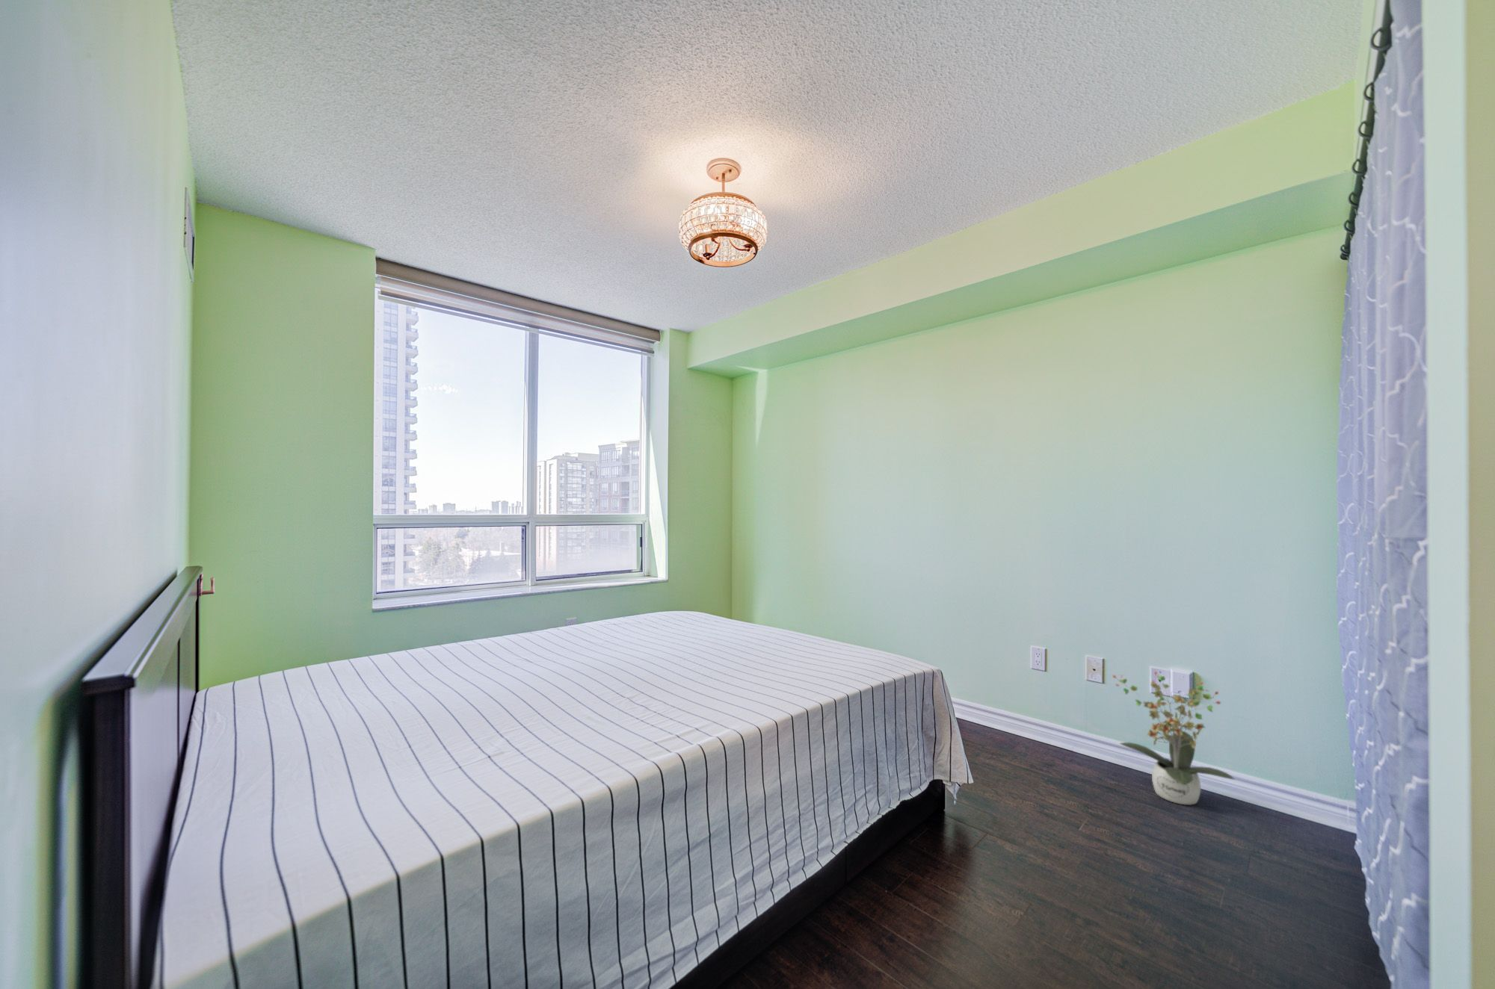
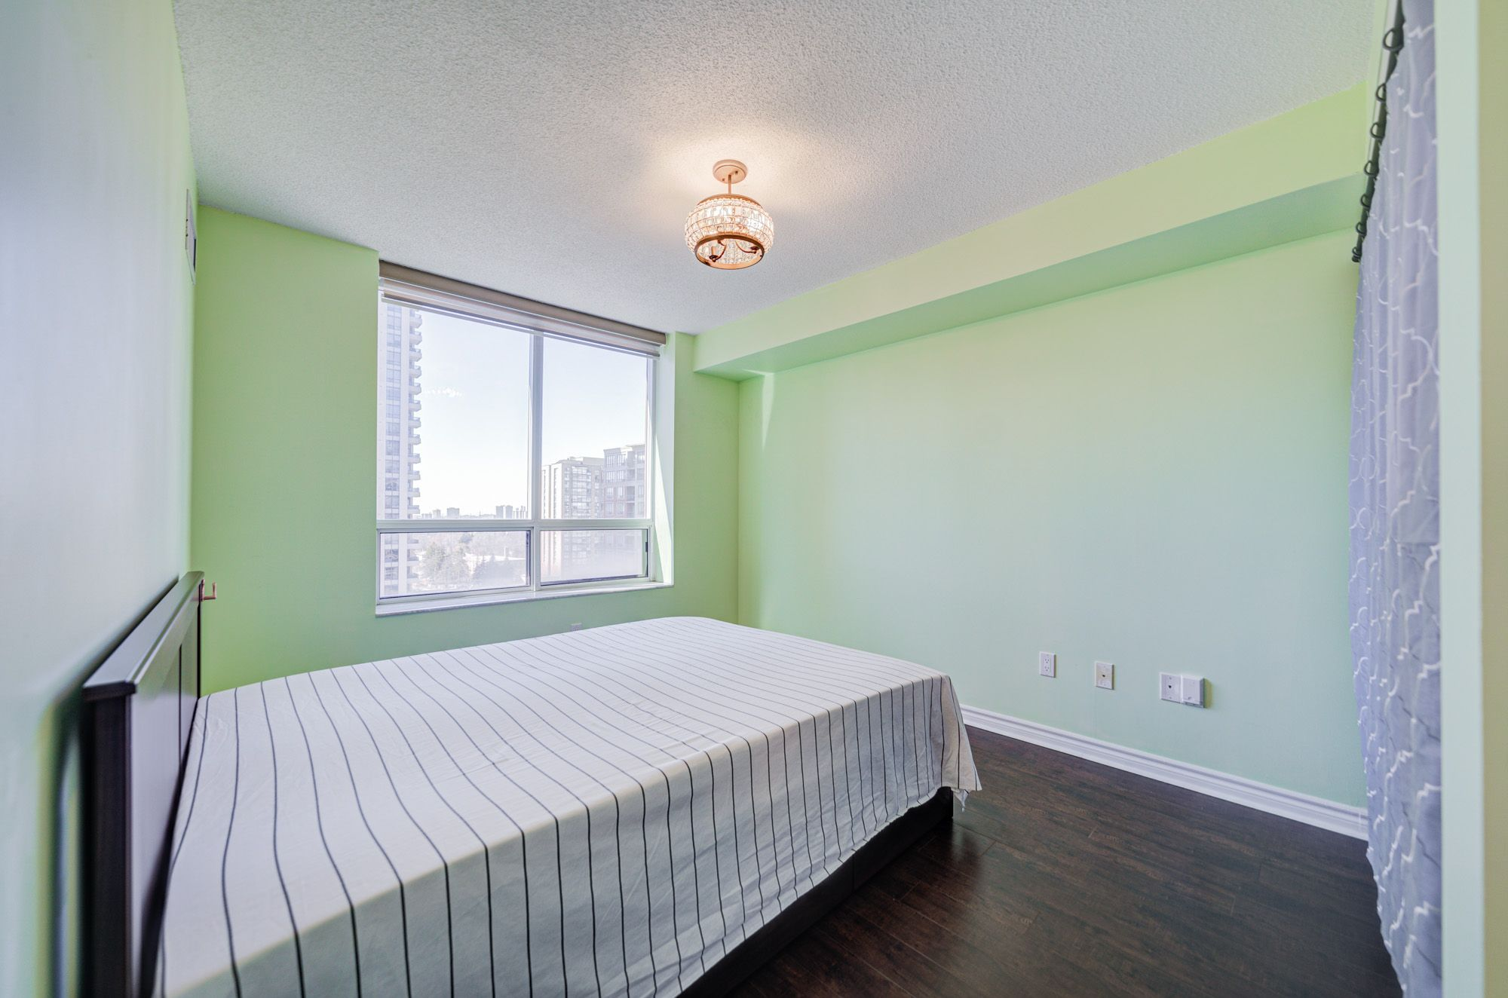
- potted plant [1112,671,1236,806]
